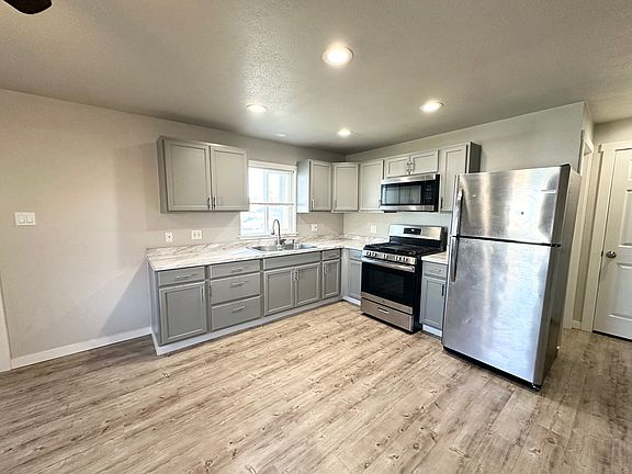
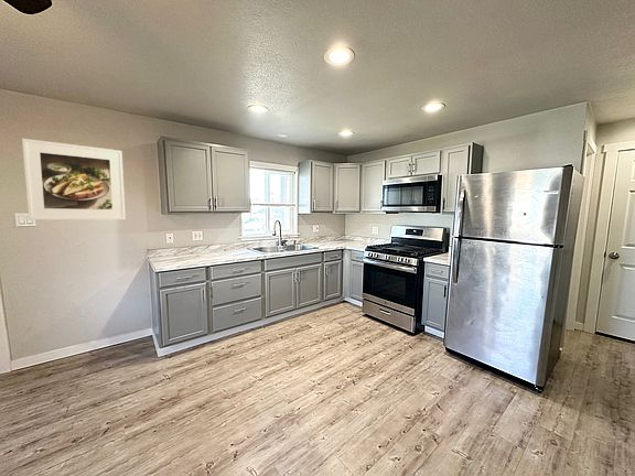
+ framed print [21,138,127,221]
